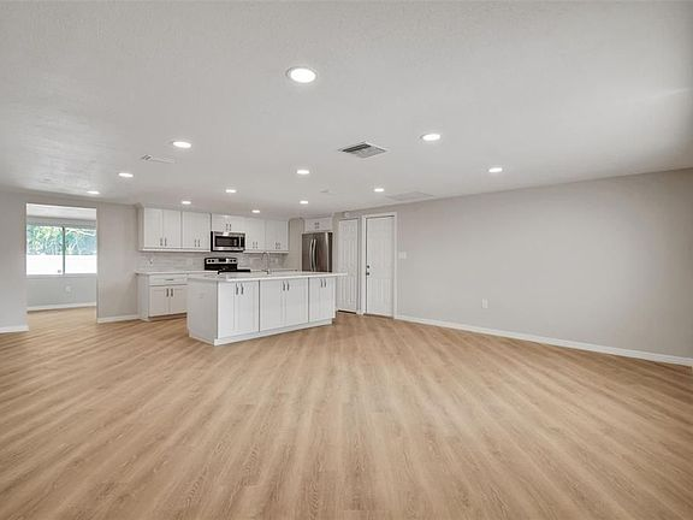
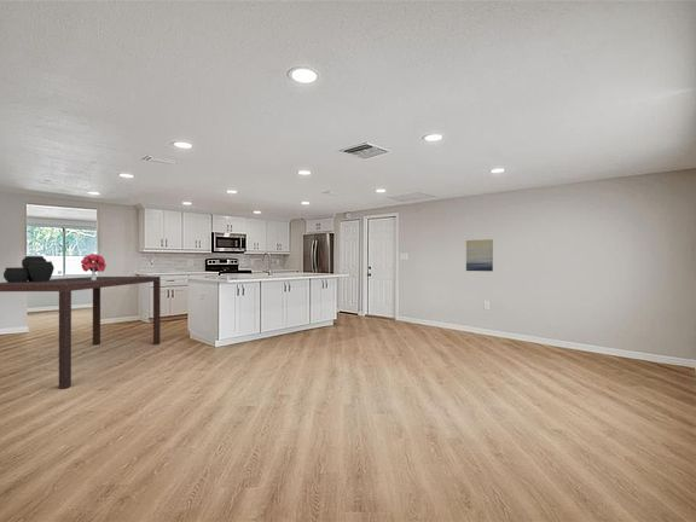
+ wall art [465,238,494,272]
+ bouquet [80,253,108,280]
+ dining table [0,276,162,389]
+ ceramic pot [2,255,56,283]
